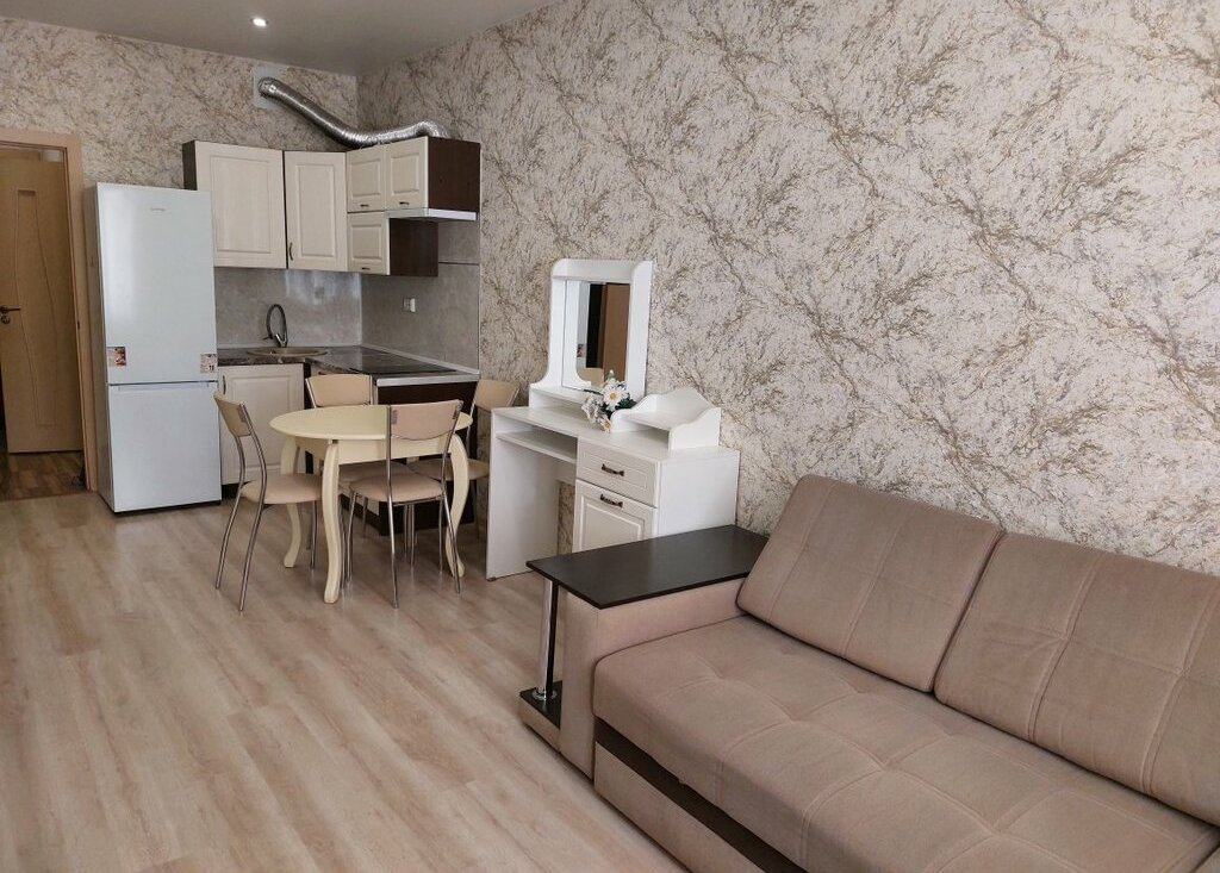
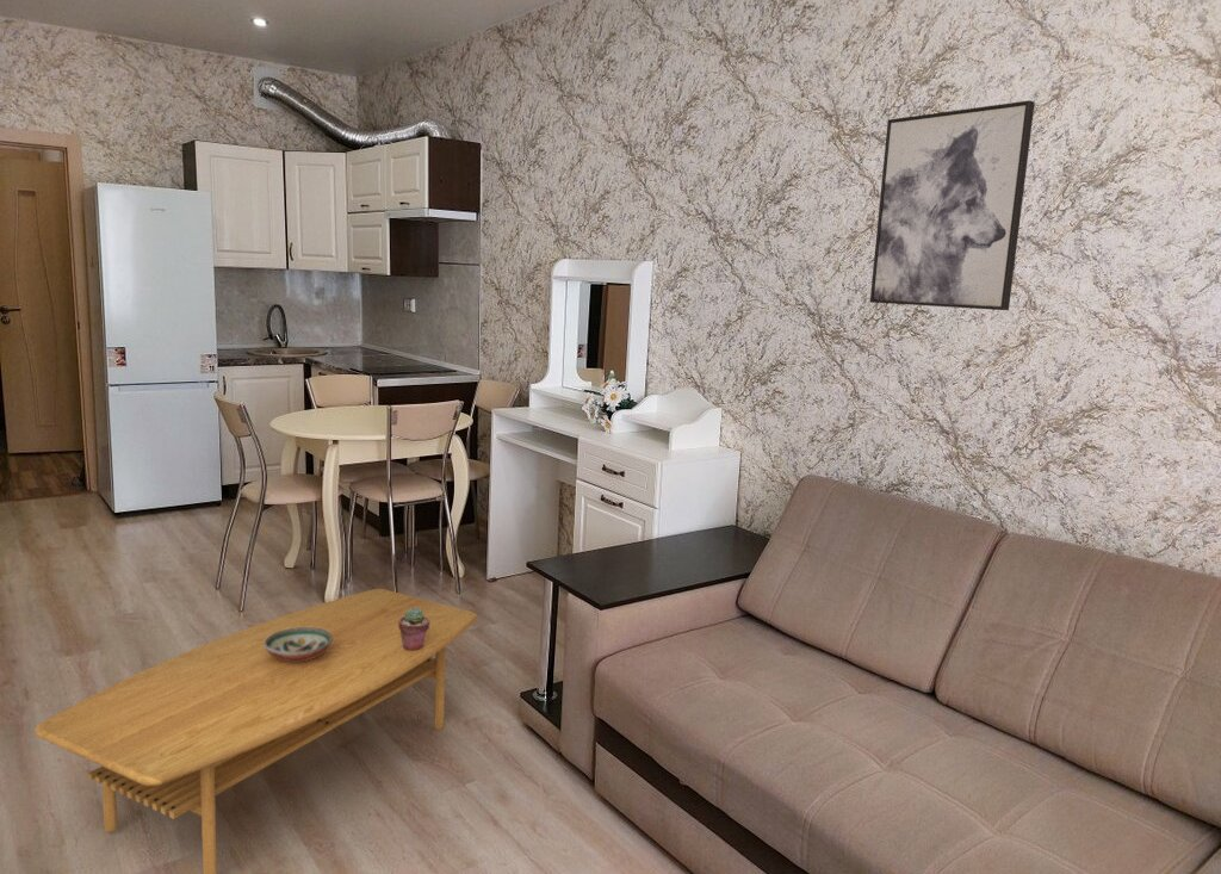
+ coffee table [33,588,478,874]
+ wall art [869,99,1036,311]
+ decorative bowl [264,627,333,662]
+ potted succulent [398,608,429,651]
